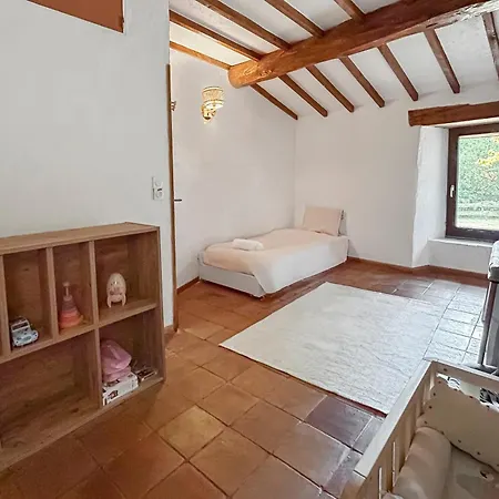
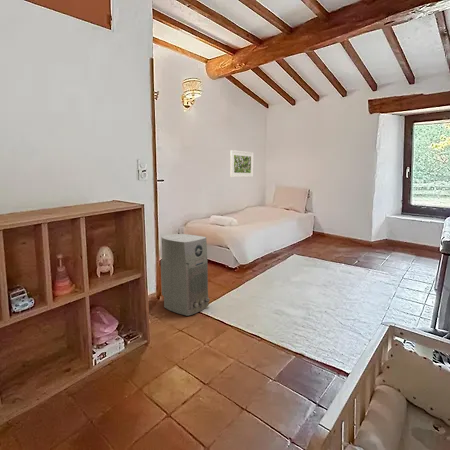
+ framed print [229,149,255,178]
+ air purifier [160,233,211,317]
